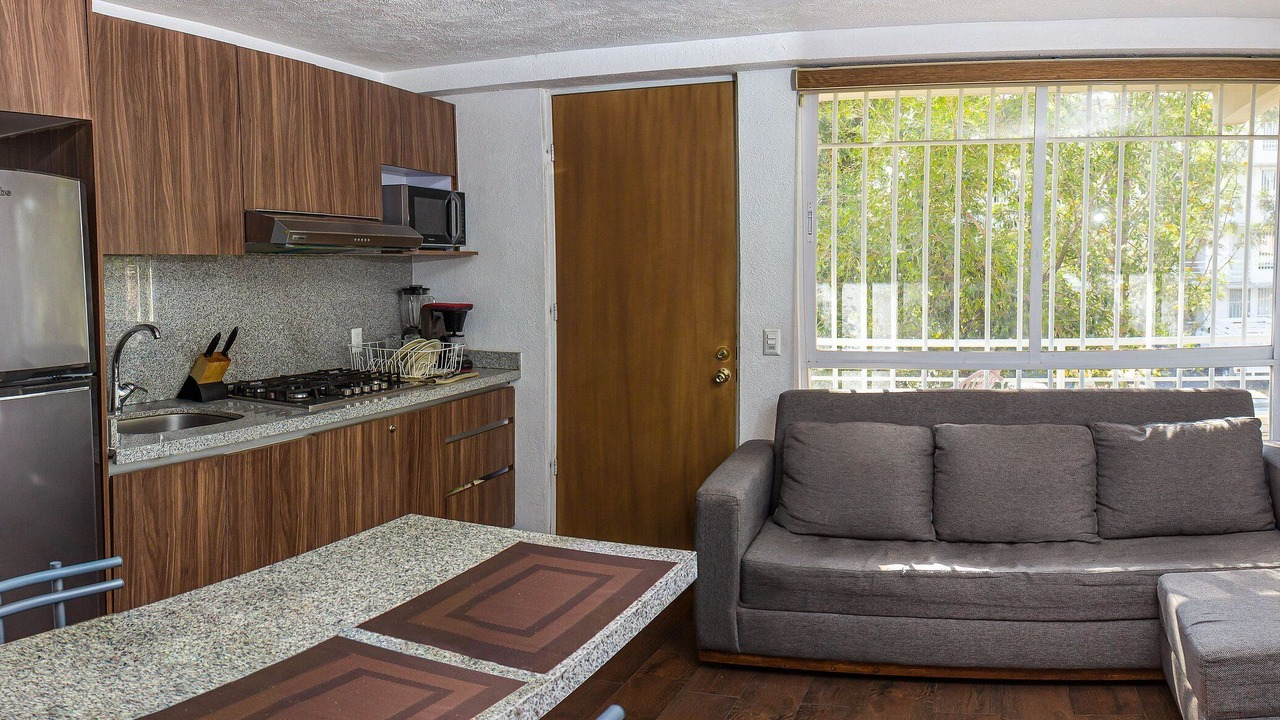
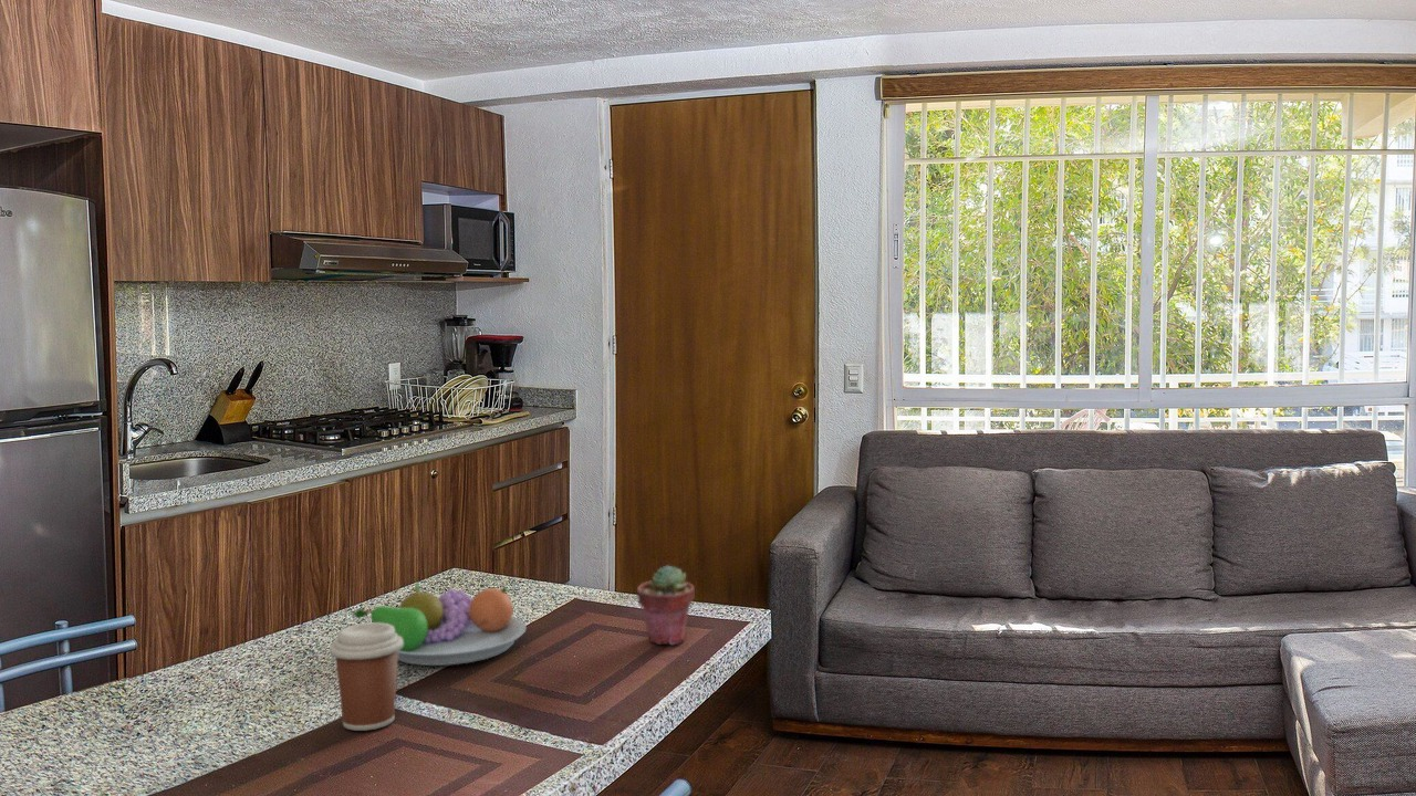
+ coffee cup [329,621,404,732]
+ fruit bowl [354,580,528,667]
+ potted succulent [636,564,696,646]
